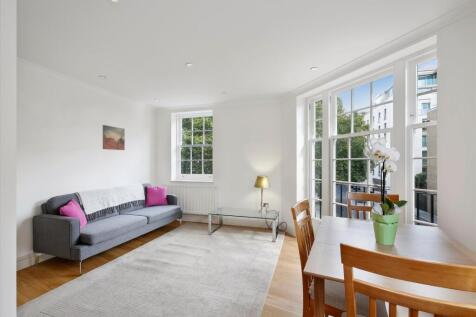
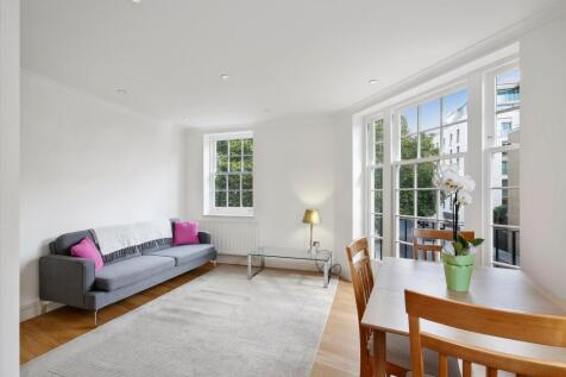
- wall art [102,124,126,151]
